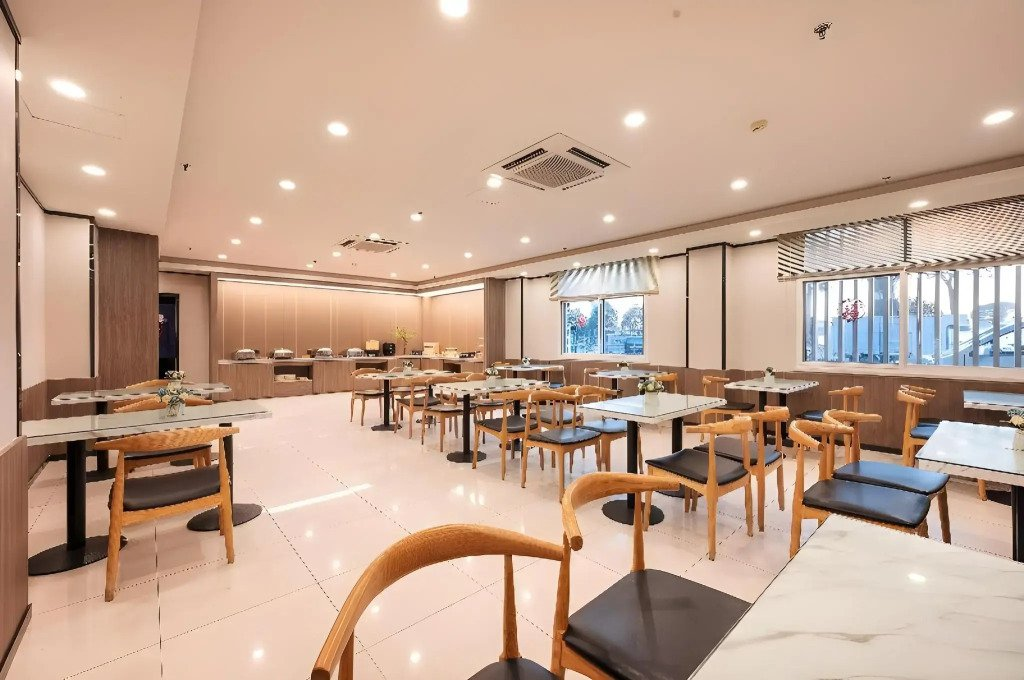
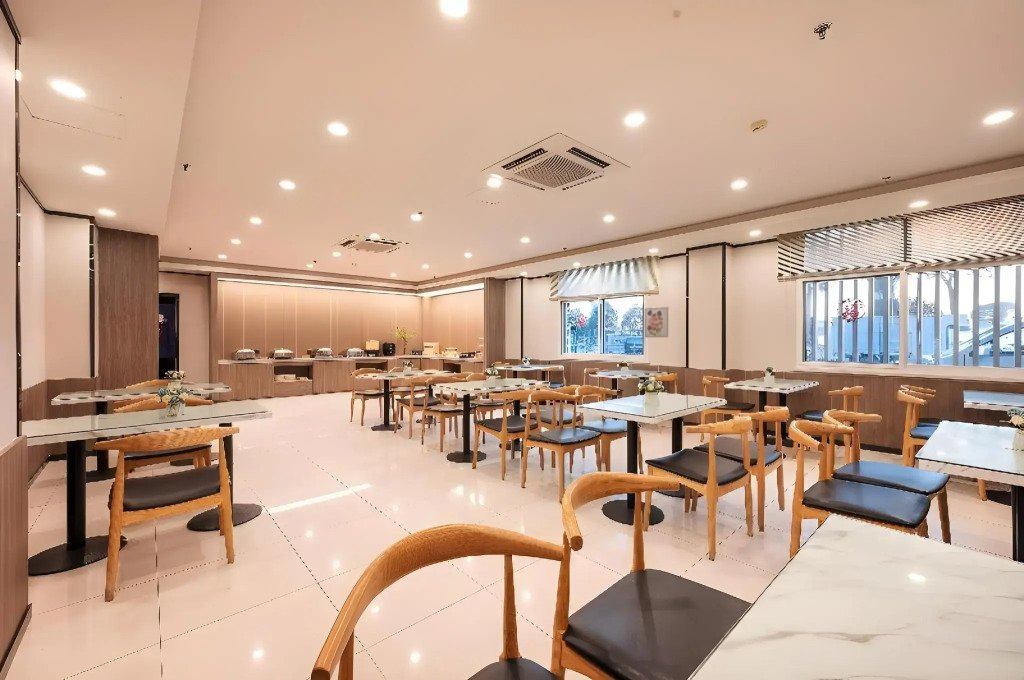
+ wall art [644,306,669,338]
